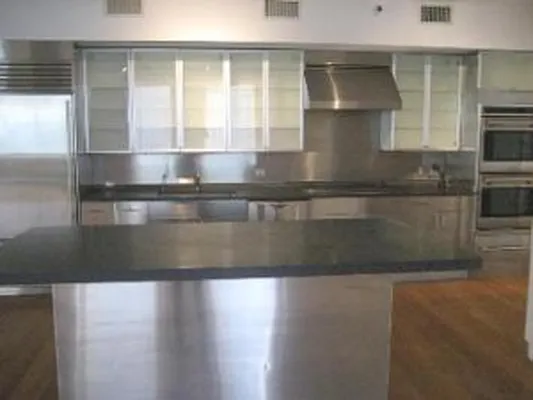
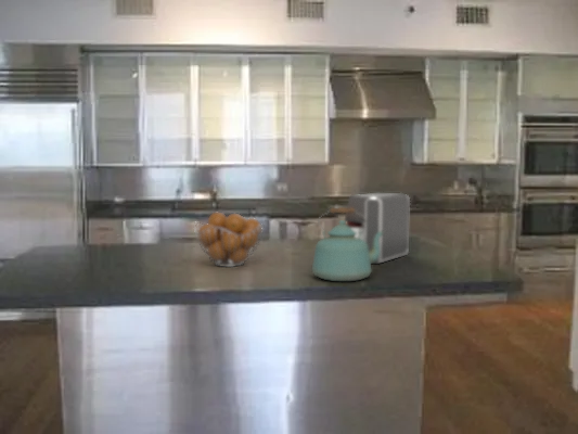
+ kettle [311,206,384,282]
+ coffee maker [344,192,411,265]
+ fruit basket [193,212,265,268]
